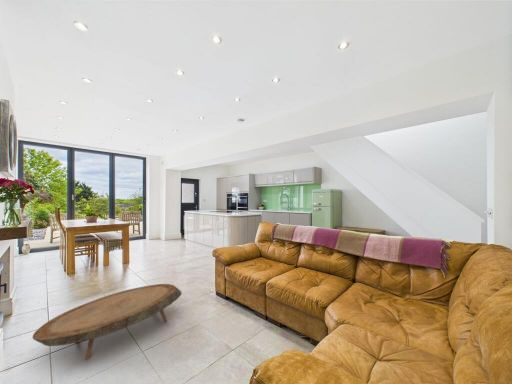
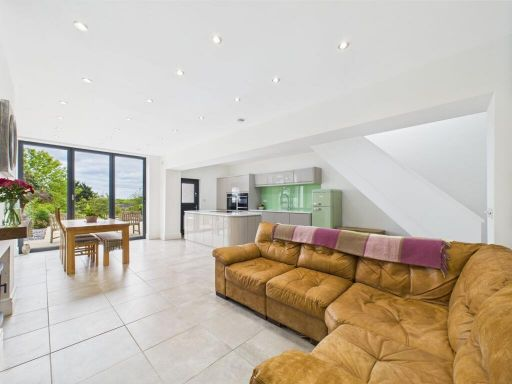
- coffee table [31,283,183,361]
